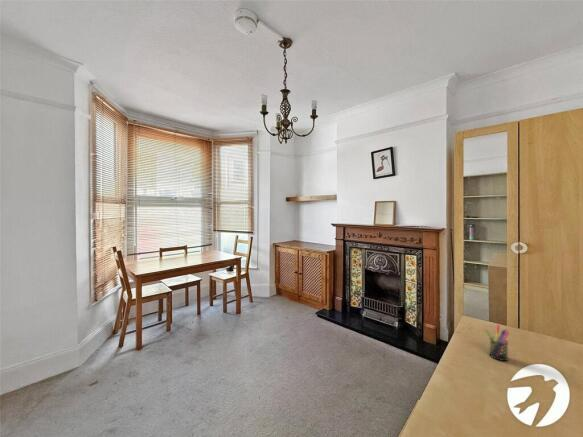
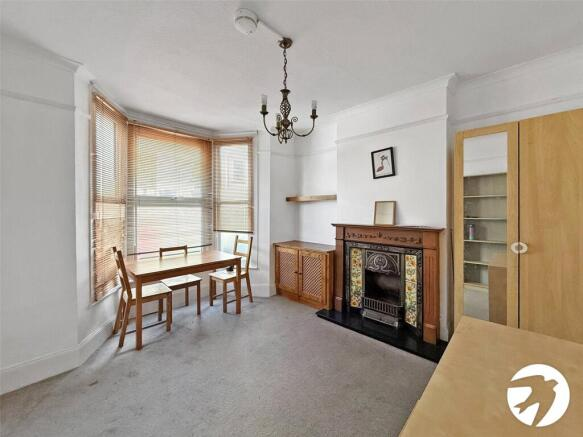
- pen holder [484,324,510,362]
